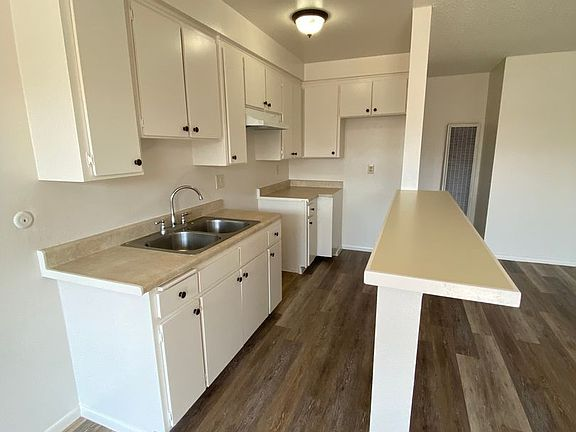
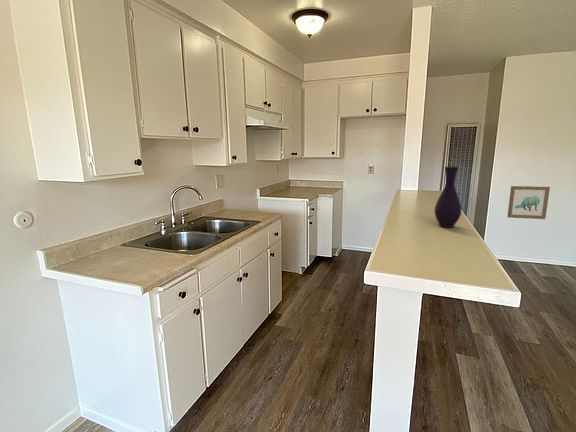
+ vase [433,166,462,229]
+ wall art [506,185,551,220]
